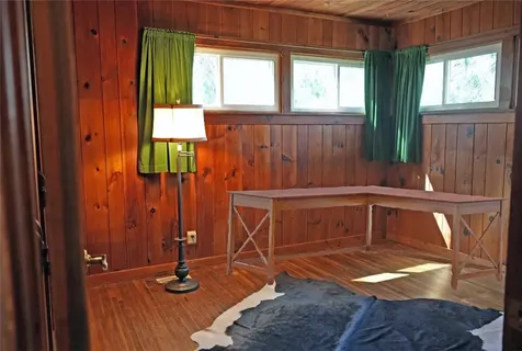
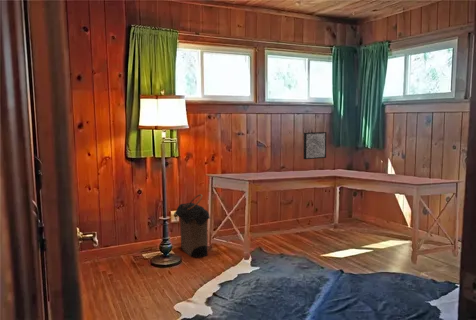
+ wall art [303,131,328,160]
+ laundry hamper [173,193,211,259]
